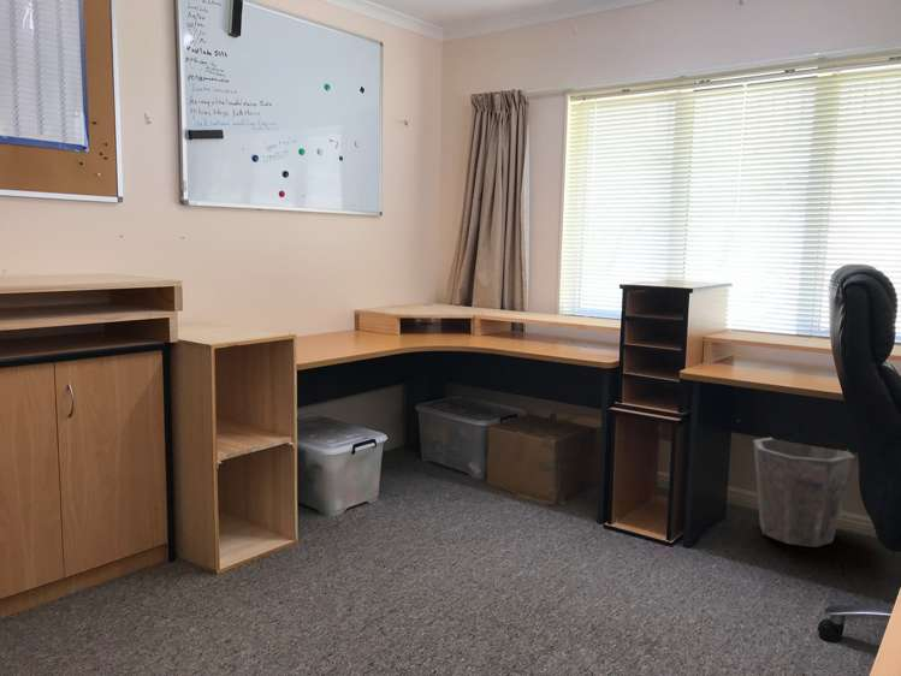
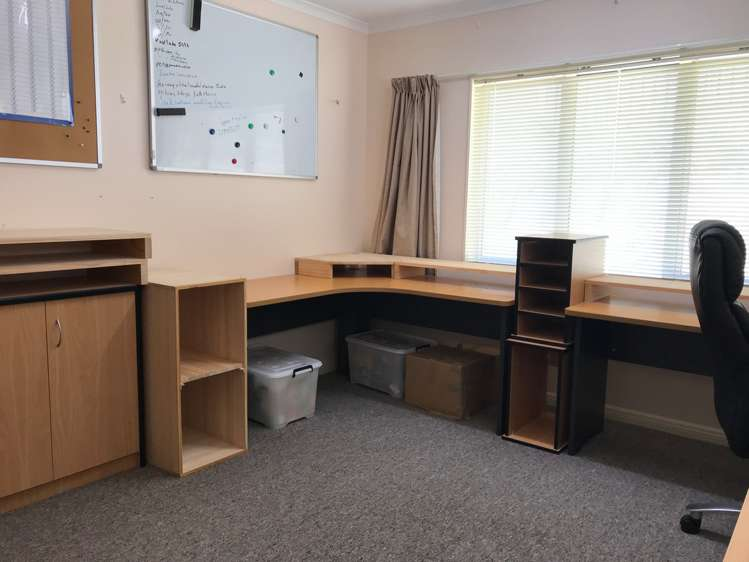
- waste bin [752,437,855,548]
